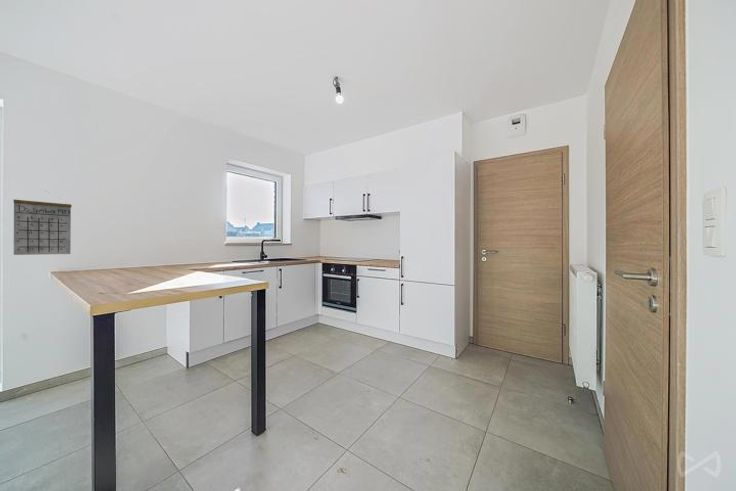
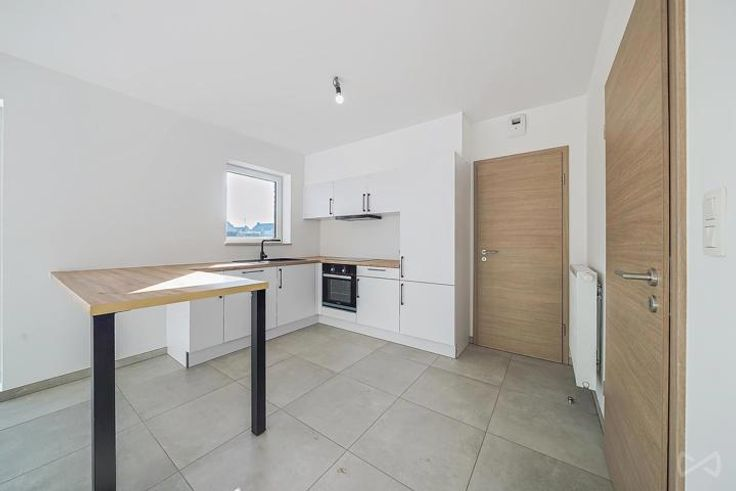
- calendar [13,190,72,256]
